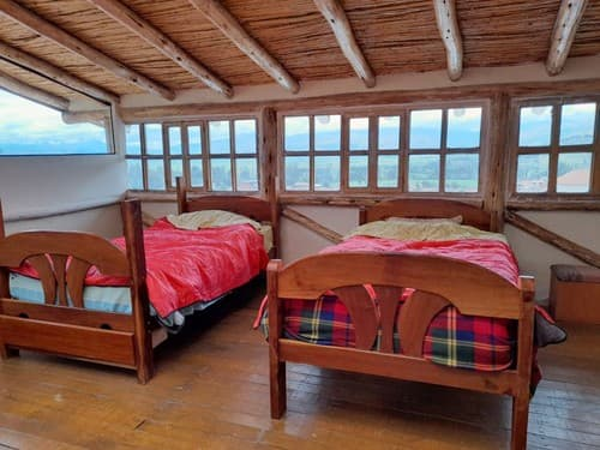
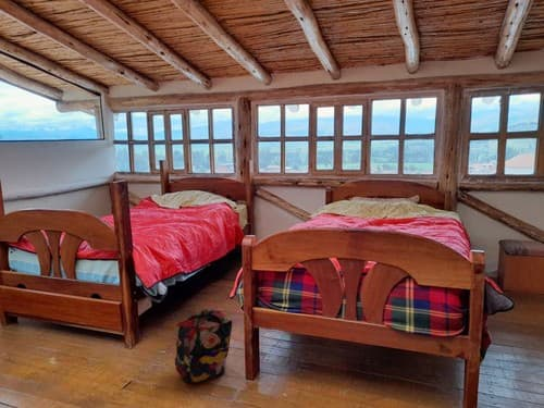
+ backpack [174,309,233,385]
